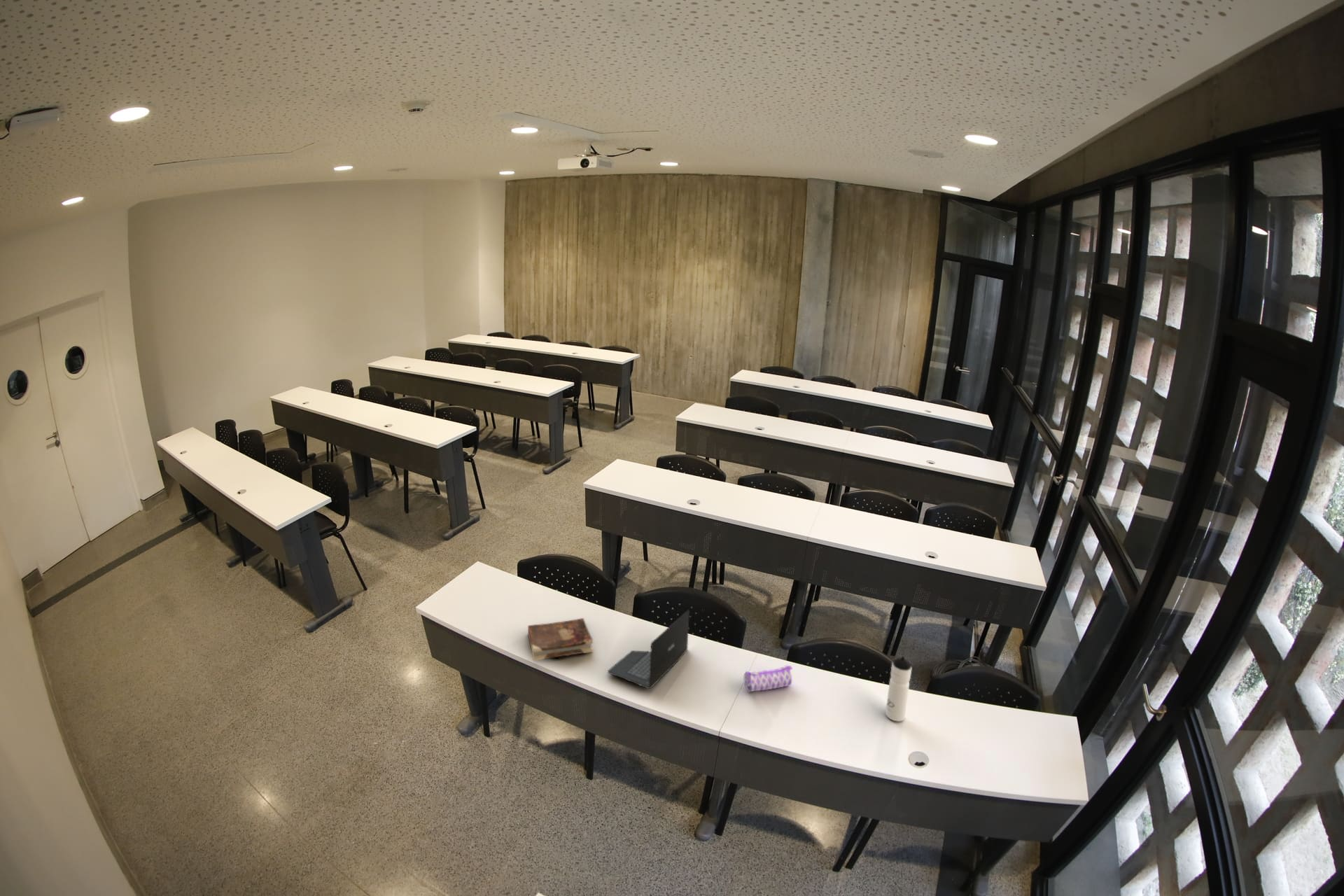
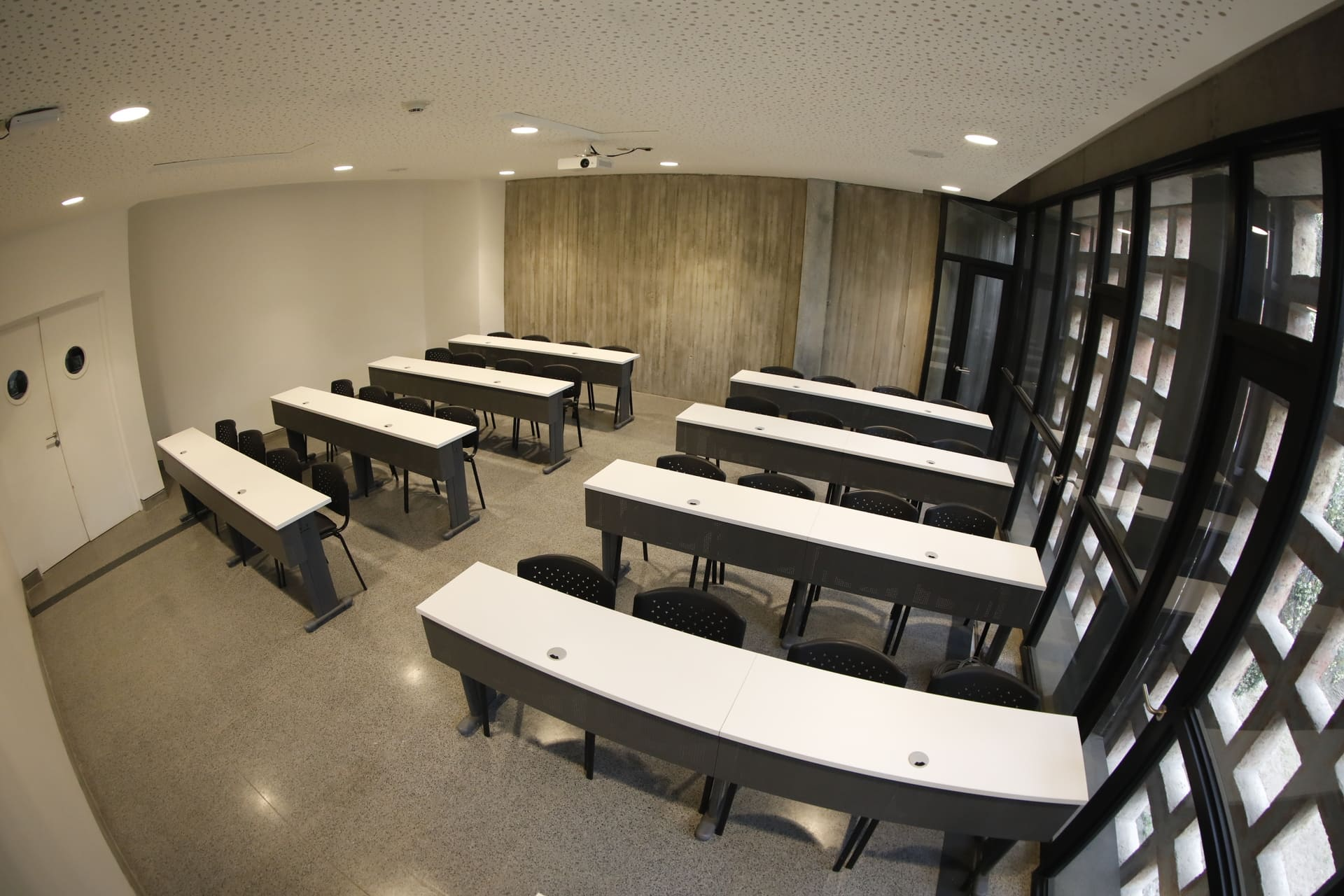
- pencil case [743,665,793,693]
- laptop [607,609,690,689]
- water bottle [885,656,912,722]
- book [527,617,594,661]
